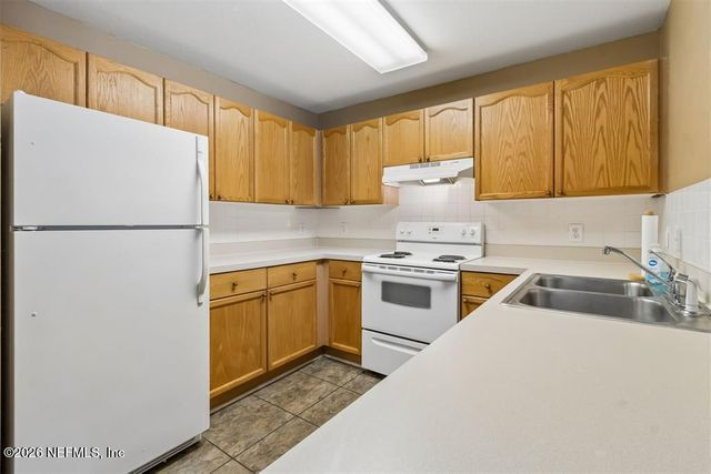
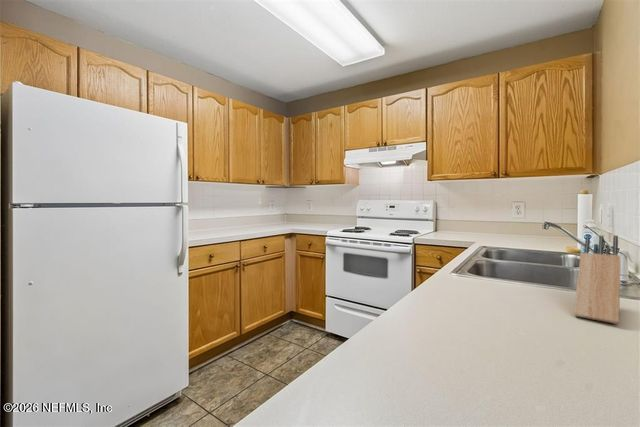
+ knife block [573,234,621,325]
